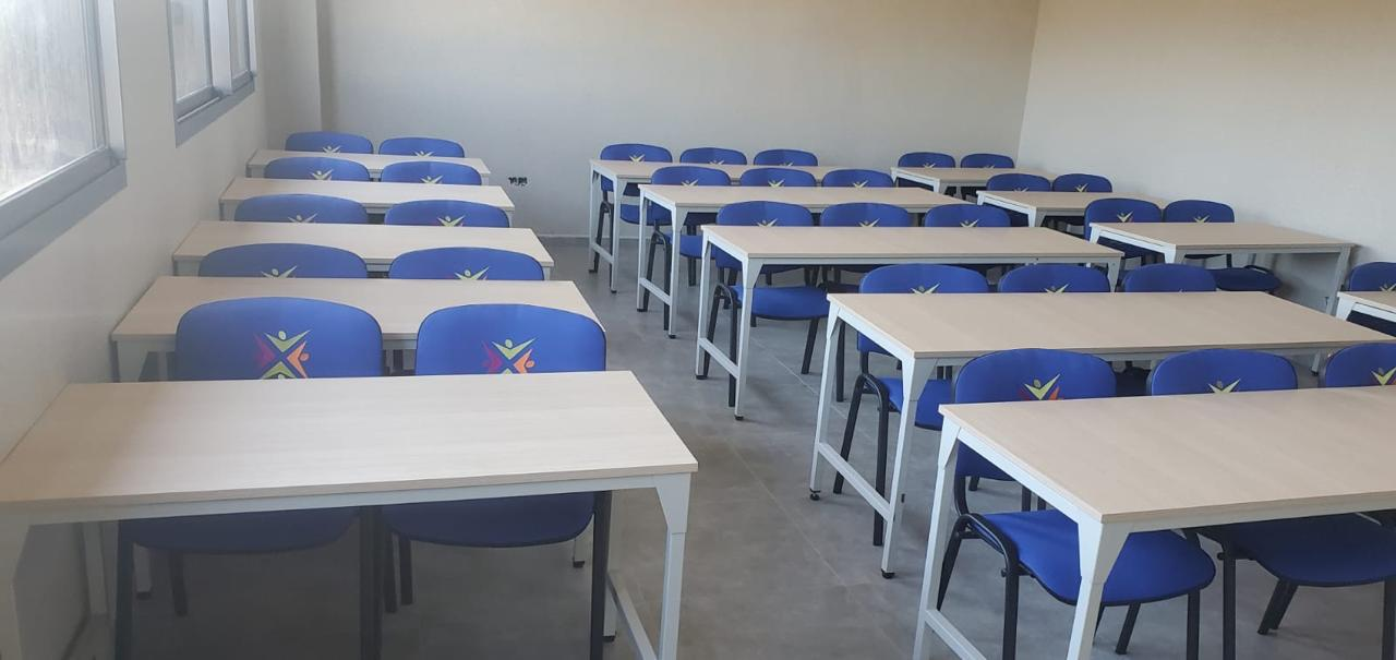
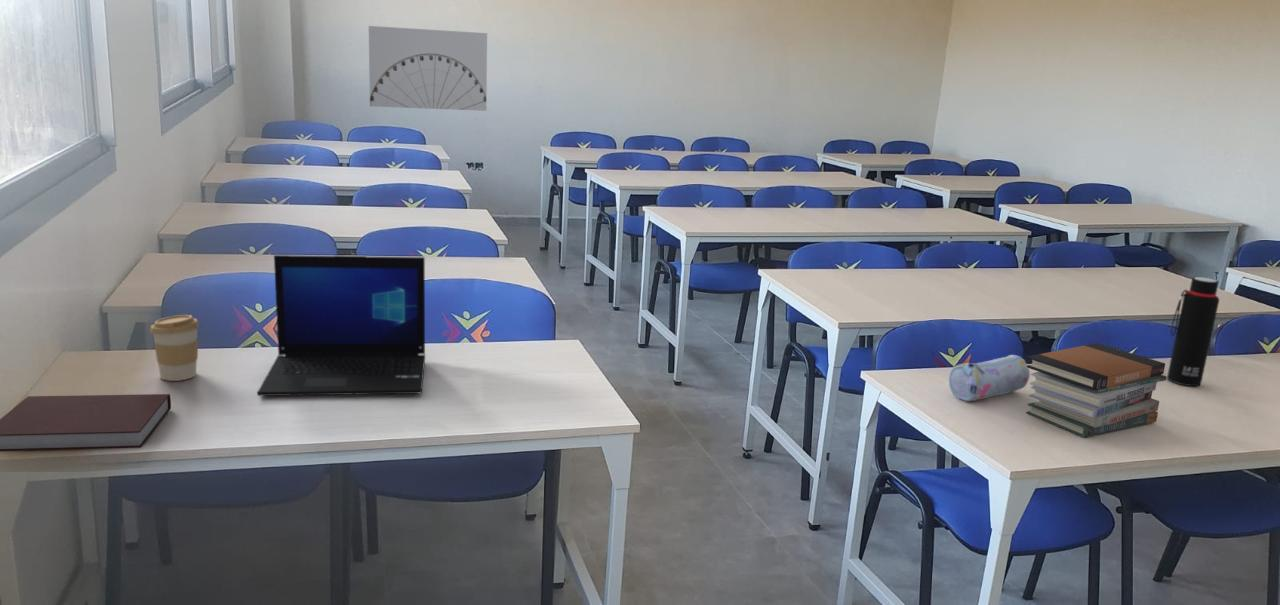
+ book stack [1025,342,1167,438]
+ pencil case [948,354,1031,402]
+ coffee cup [149,314,200,382]
+ water bottle [1166,276,1220,387]
+ laptop [256,254,426,397]
+ notebook [0,393,172,452]
+ wall art [368,25,488,112]
